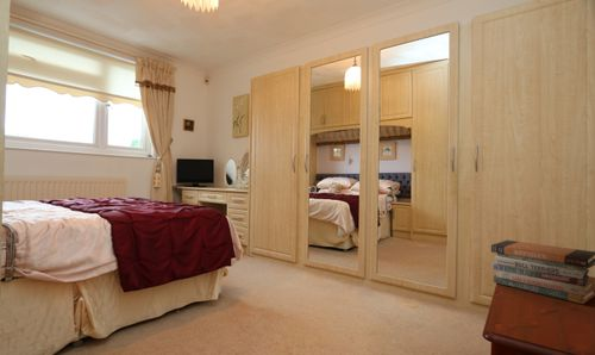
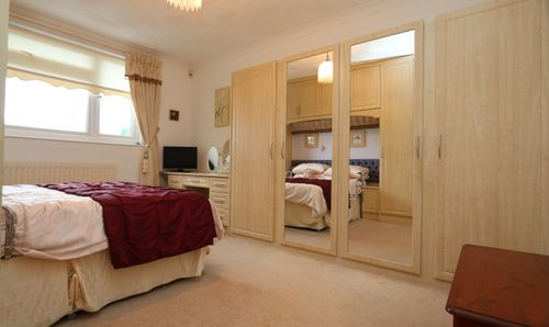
- book stack [490,239,595,305]
